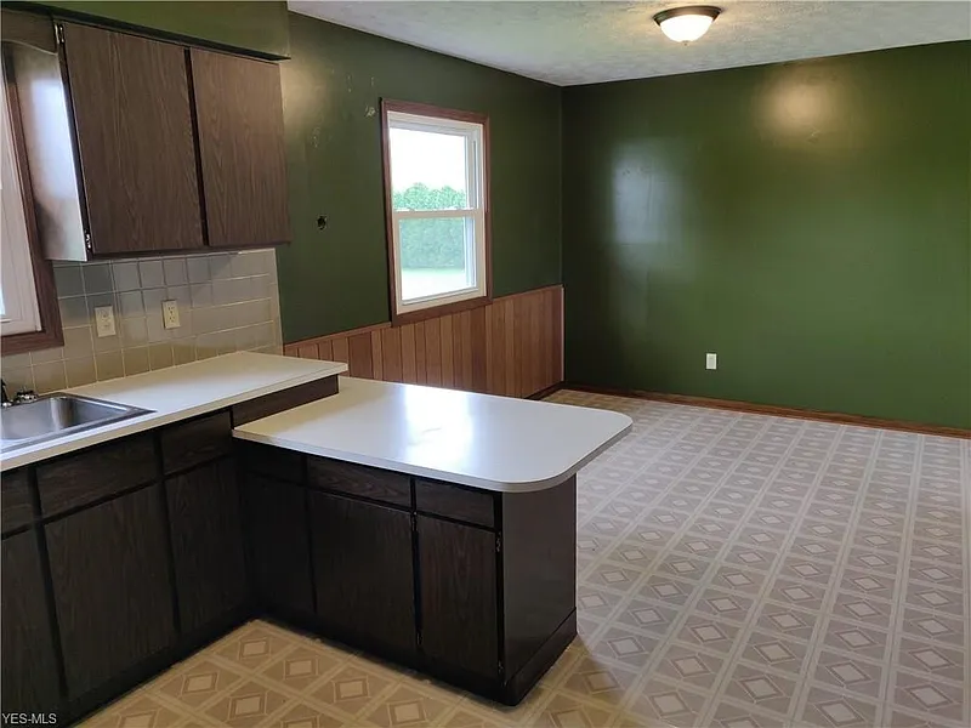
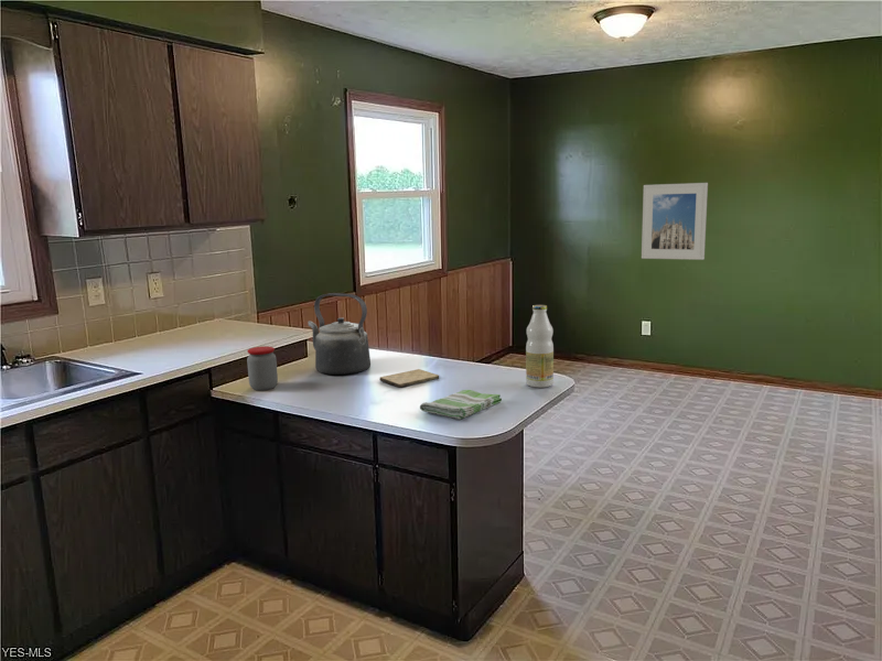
+ dish towel [419,389,503,420]
+ jar [246,345,279,392]
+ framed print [641,182,709,261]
+ kettle [308,292,372,376]
+ cutting board [378,368,440,388]
+ bottle [525,304,555,389]
